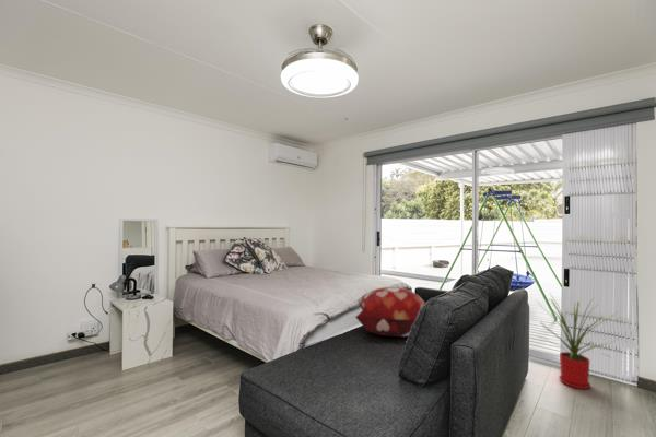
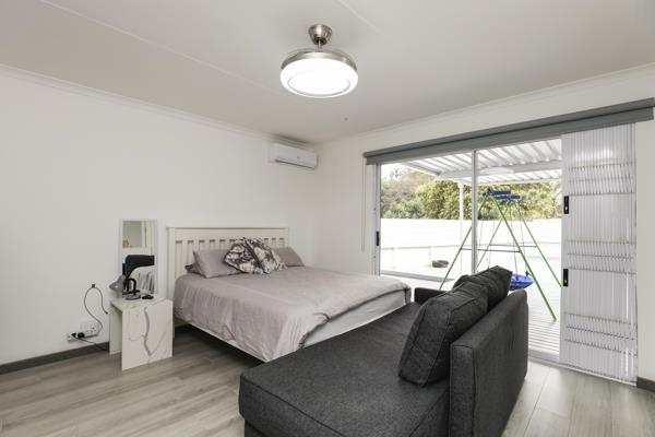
- house plant [536,293,618,390]
- decorative pillow [354,286,425,338]
